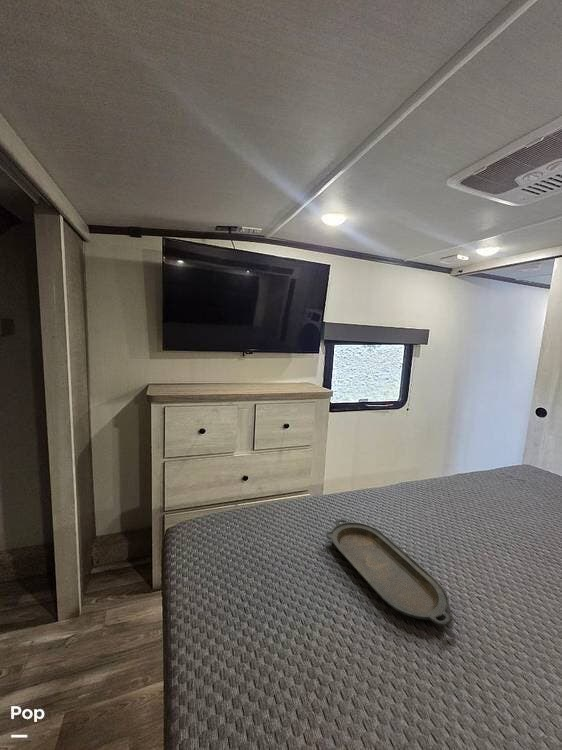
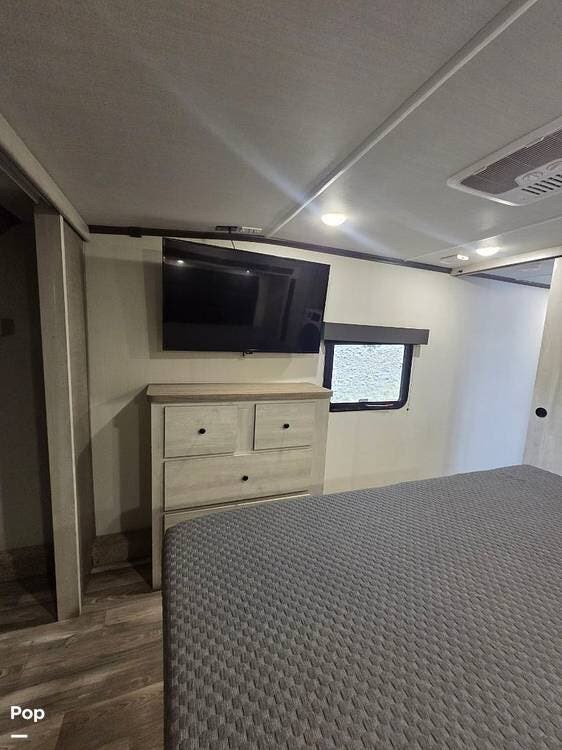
- serving tray [325,518,452,627]
